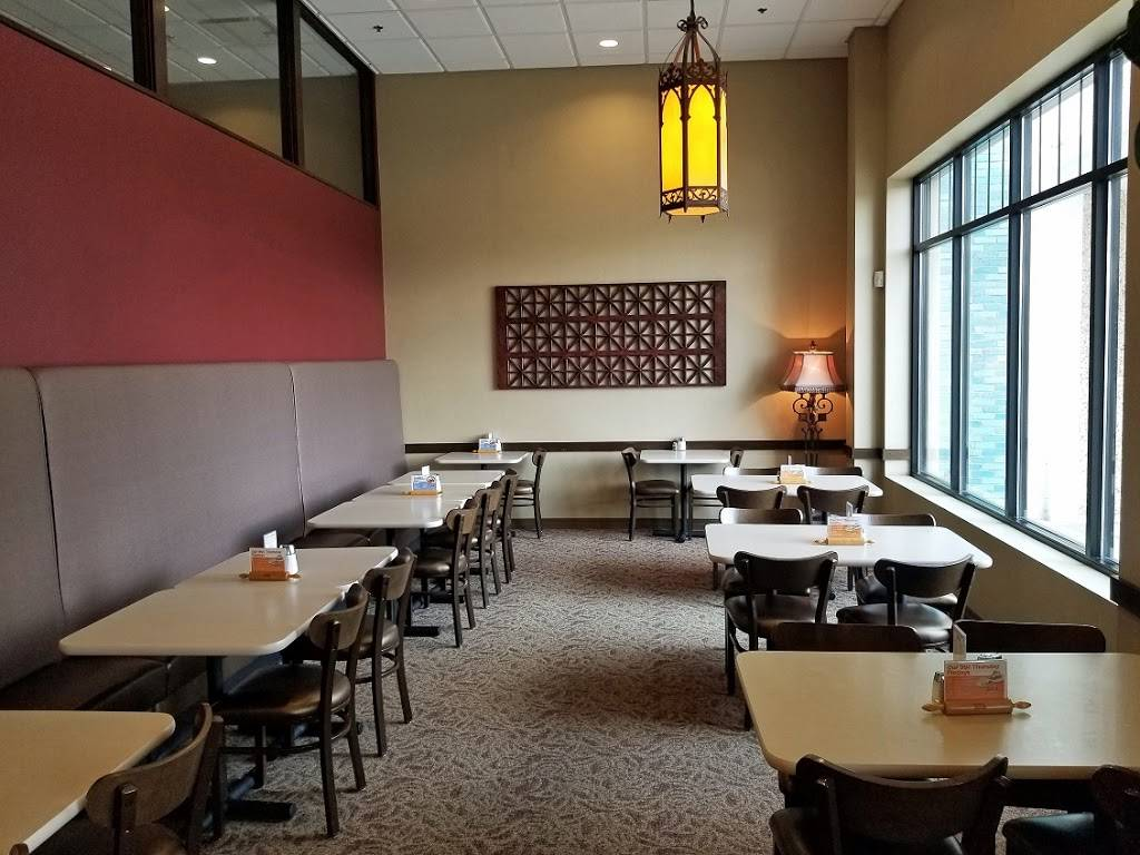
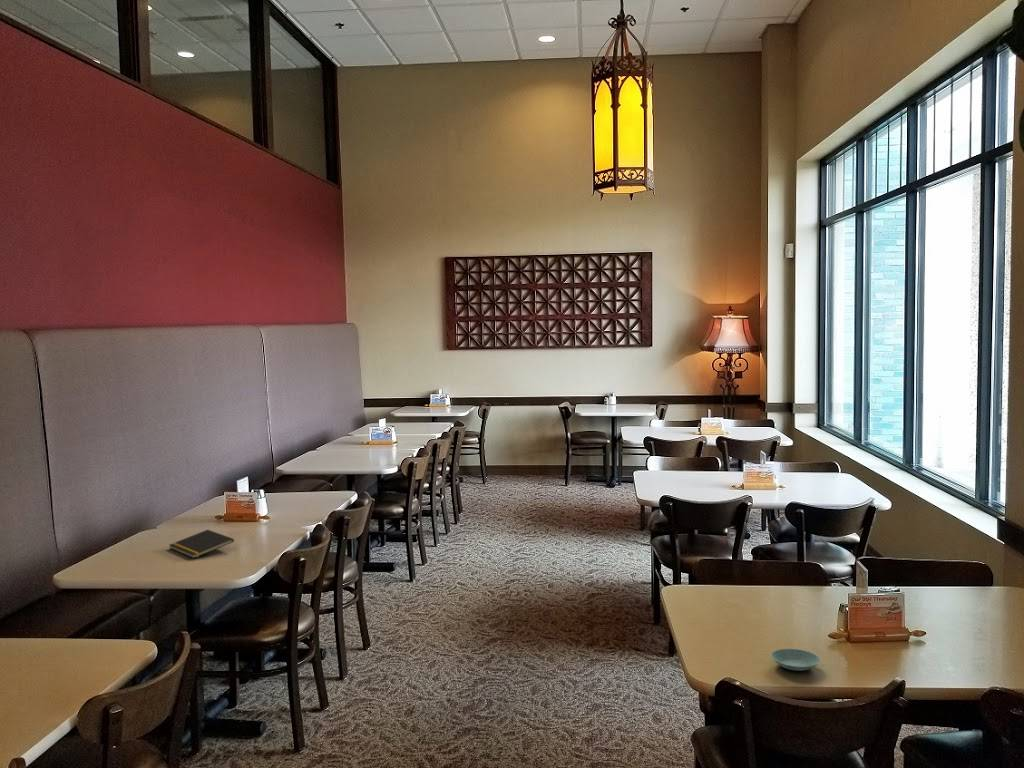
+ notepad [168,529,235,559]
+ saucer [770,648,821,672]
